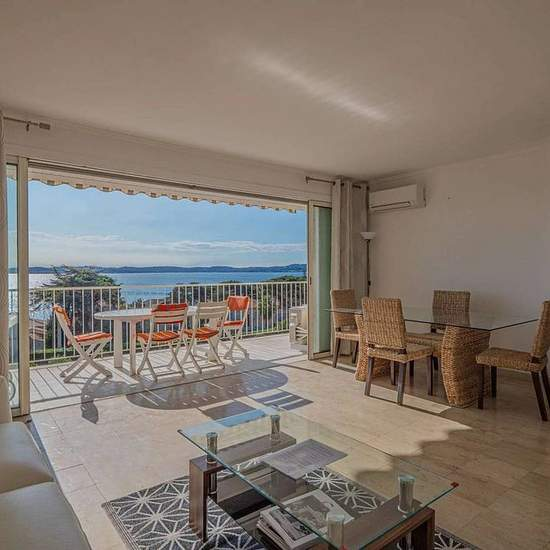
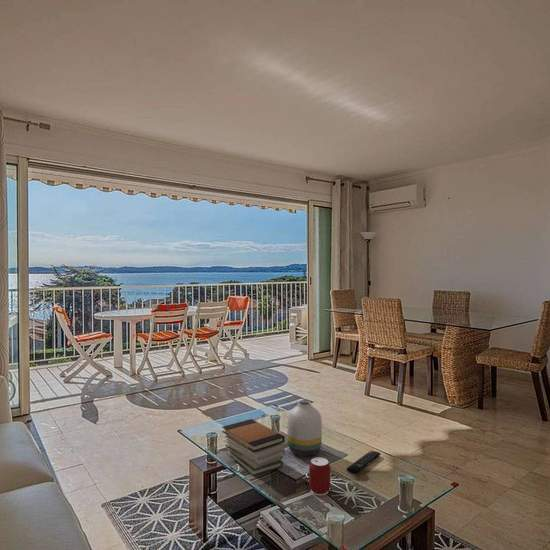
+ remote control [346,450,382,475]
+ book stack [221,418,286,477]
+ can [308,457,331,496]
+ vase [286,400,323,457]
